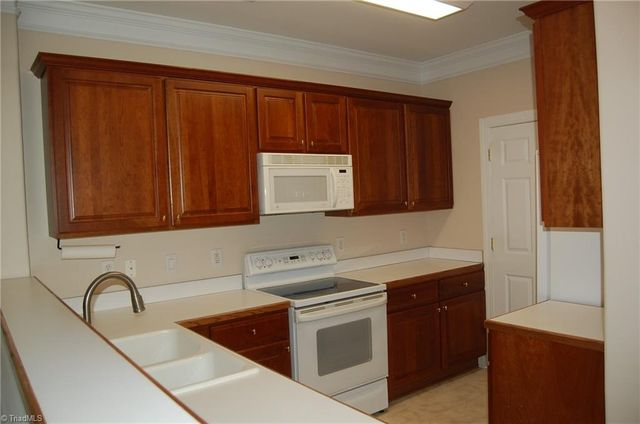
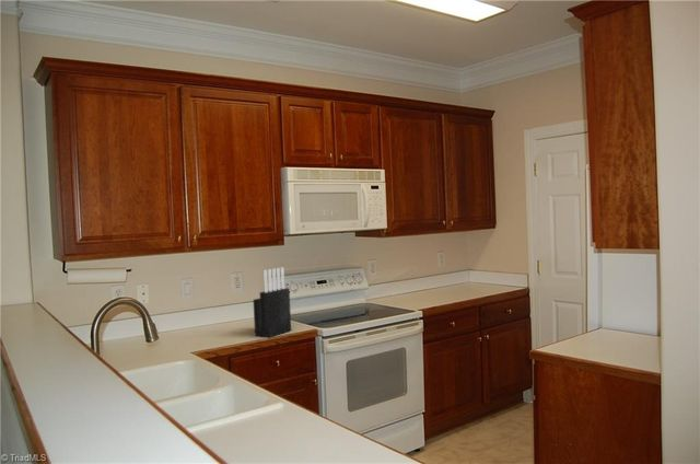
+ knife block [253,266,292,338]
